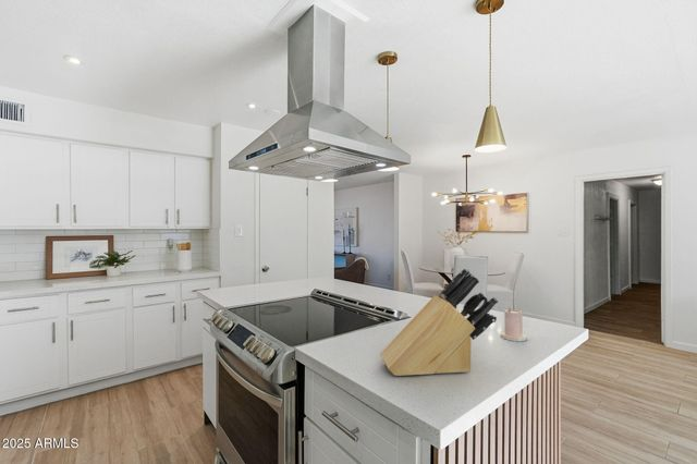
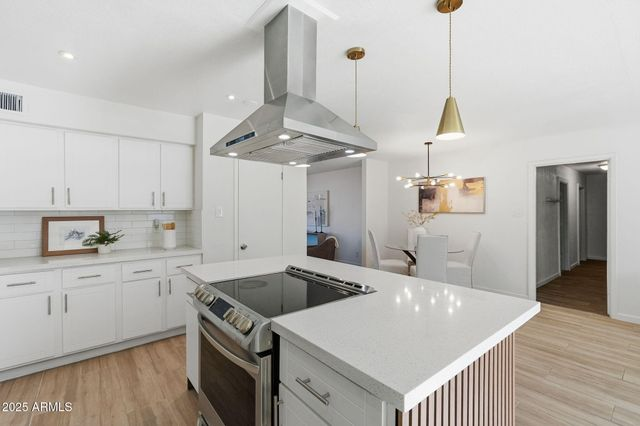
- candle [500,307,528,342]
- knife block [379,267,499,377]
